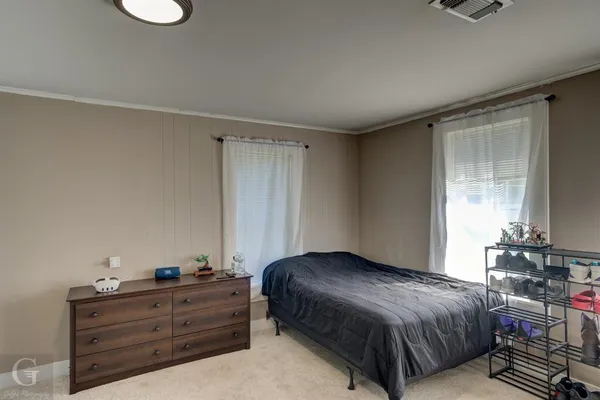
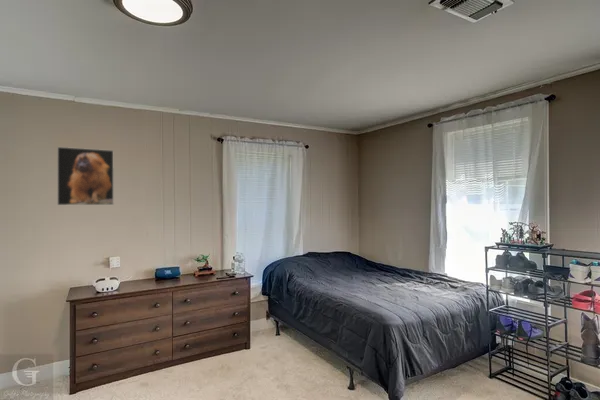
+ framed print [56,146,115,206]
